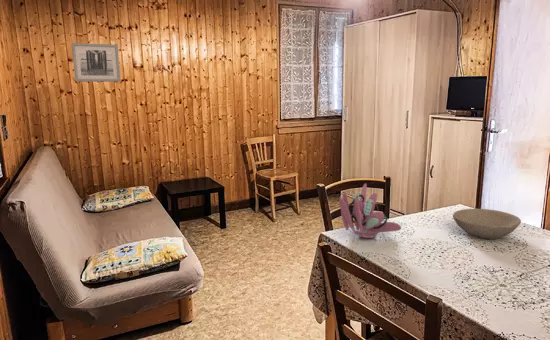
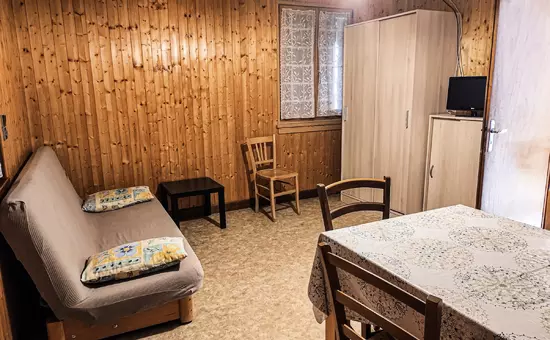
- flower [338,183,402,239]
- bowl [452,208,522,240]
- wall art [71,42,122,83]
